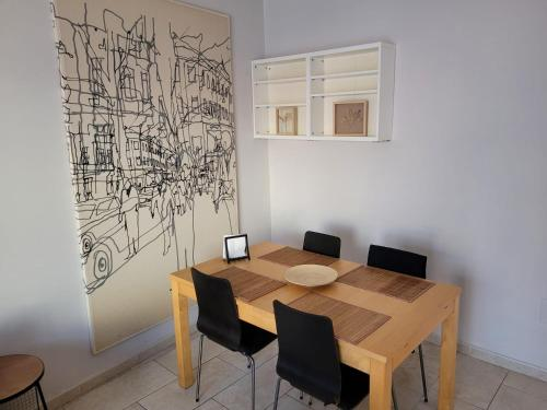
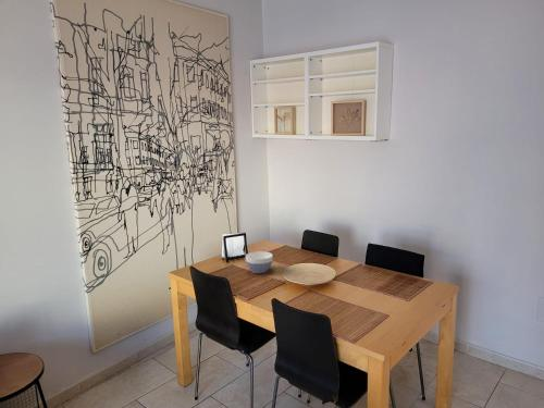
+ bowl [245,250,274,274]
